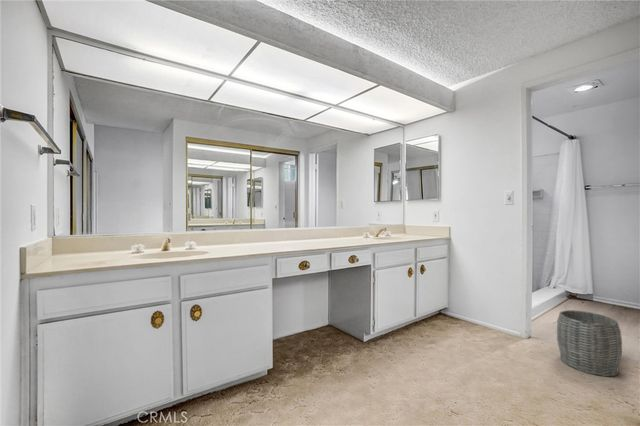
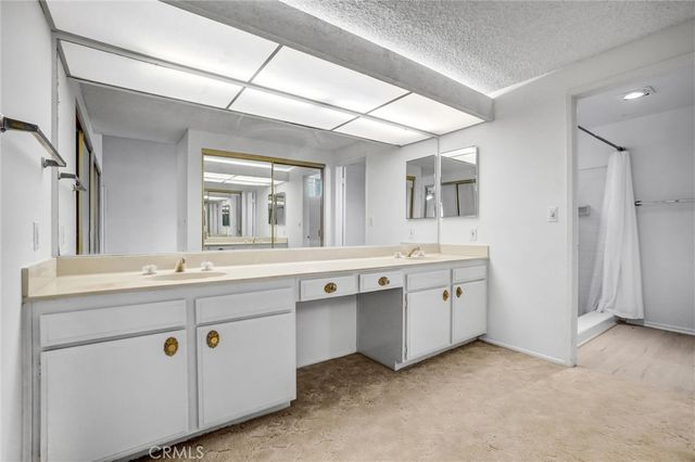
- woven basket [556,309,623,377]
